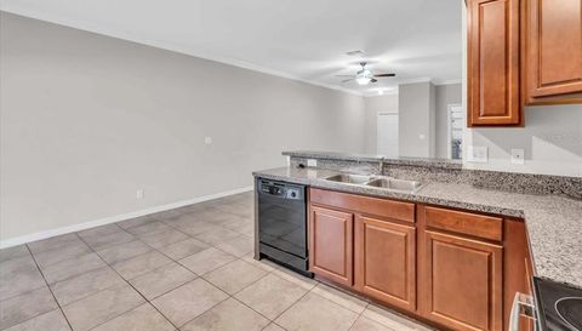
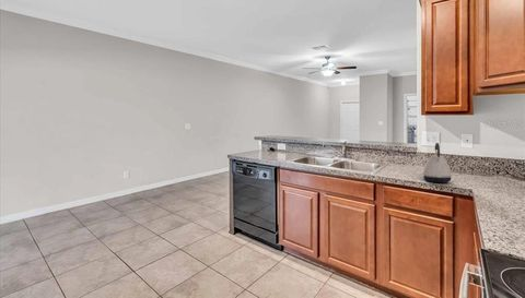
+ kettle [422,142,453,183]
